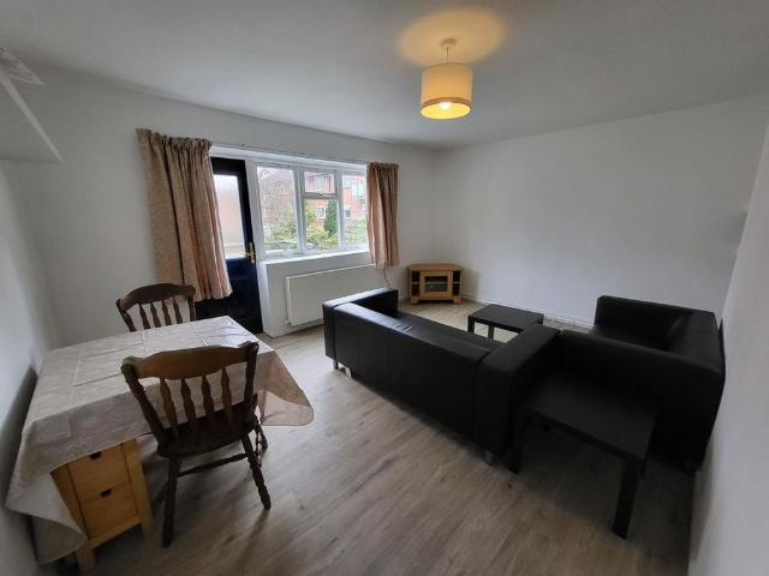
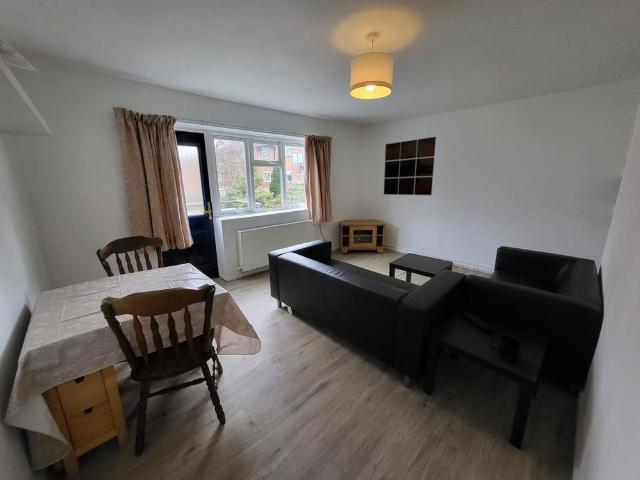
+ mug [489,335,522,362]
+ wall art [383,136,437,196]
+ remote control [461,312,495,334]
